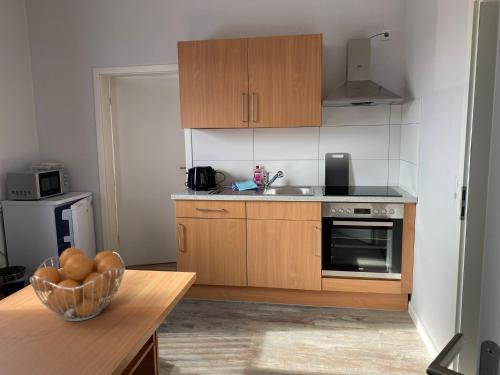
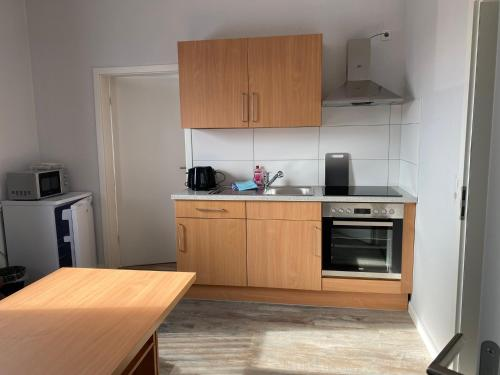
- fruit basket [29,246,126,322]
